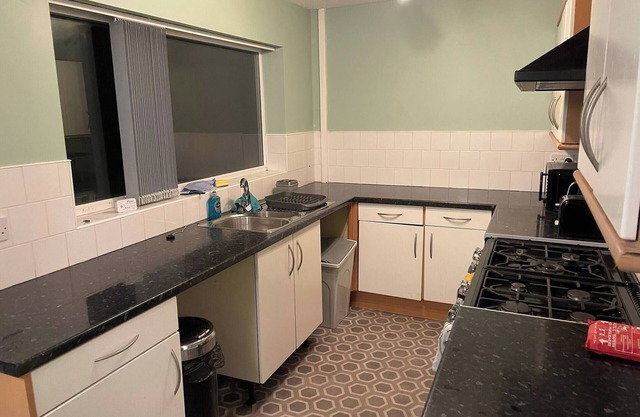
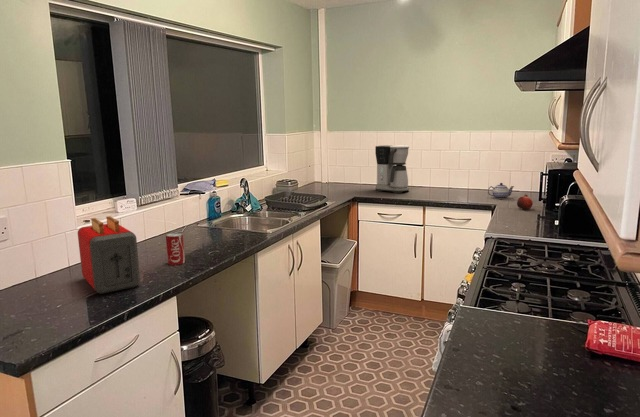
+ coffee maker [374,144,410,194]
+ beverage can [165,232,186,266]
+ teapot [487,182,515,200]
+ fruit [516,193,534,211]
+ toaster [77,215,141,295]
